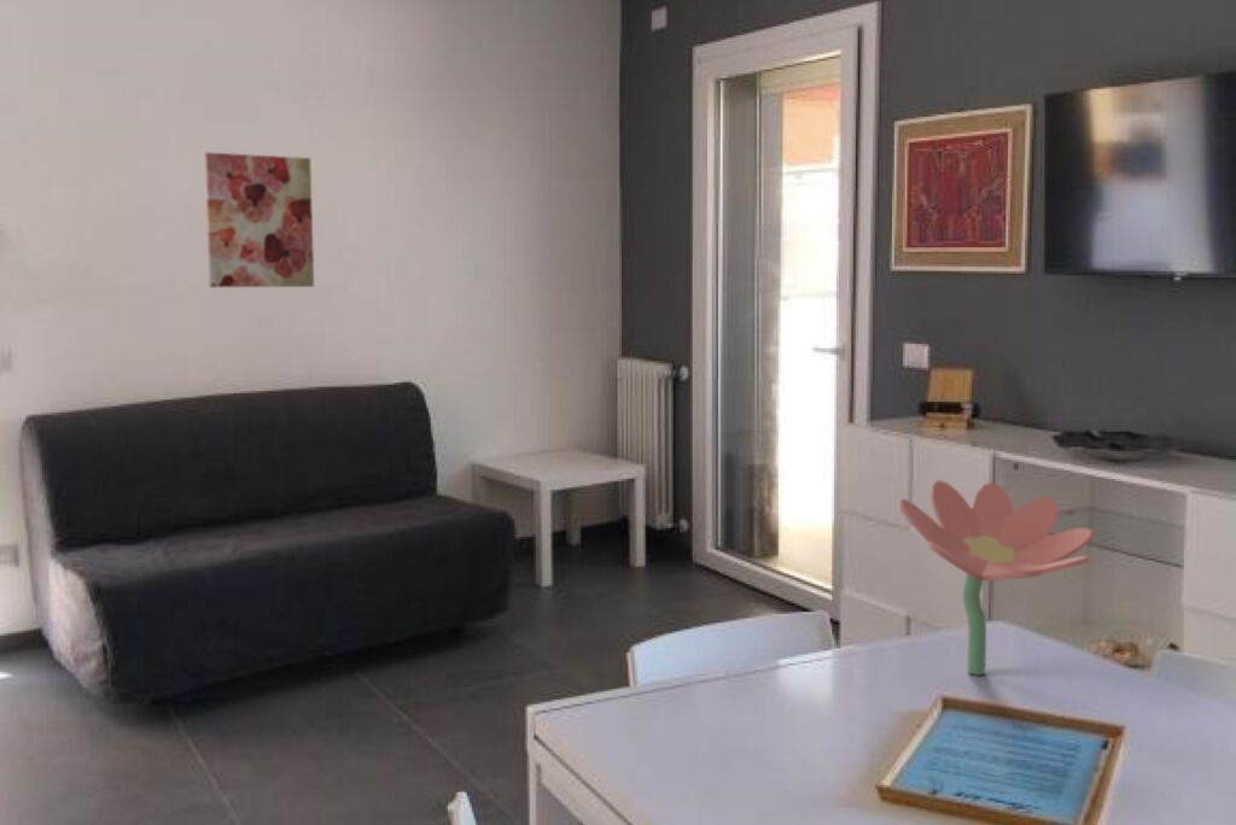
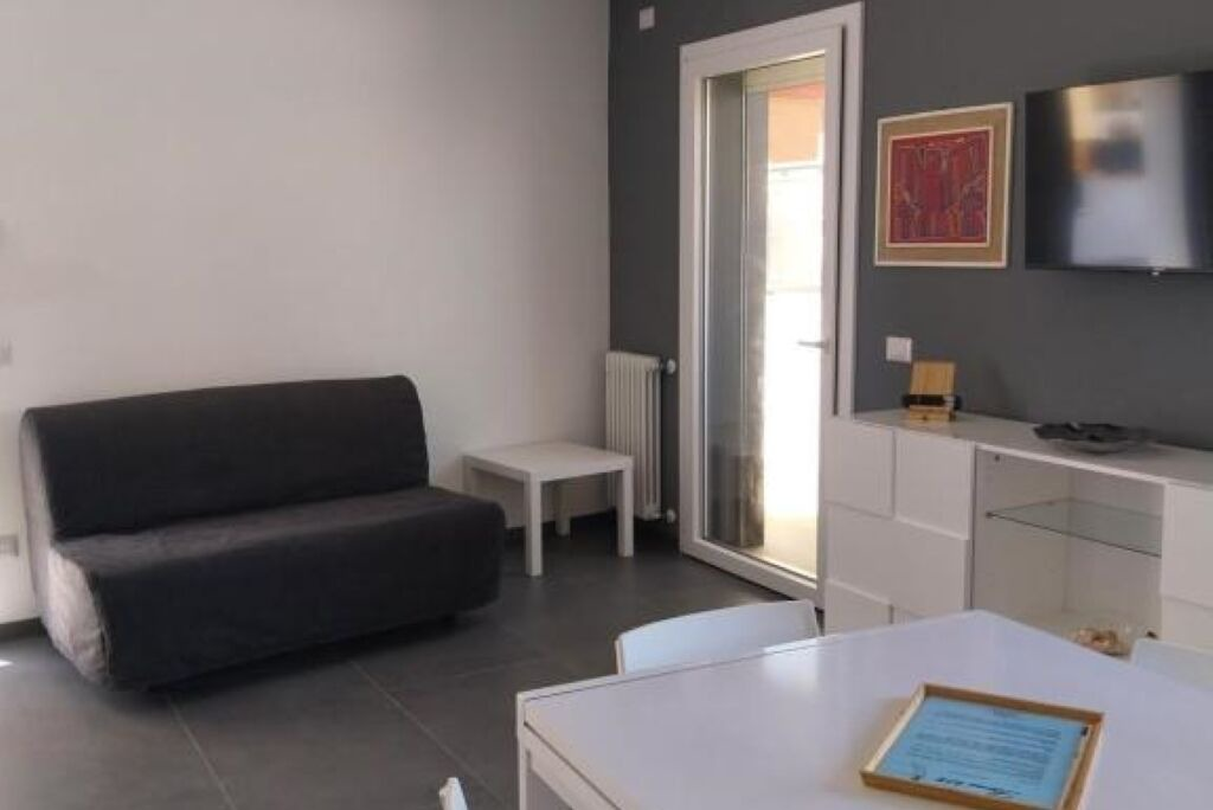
- flower [897,479,1094,677]
- wall art [203,151,315,288]
